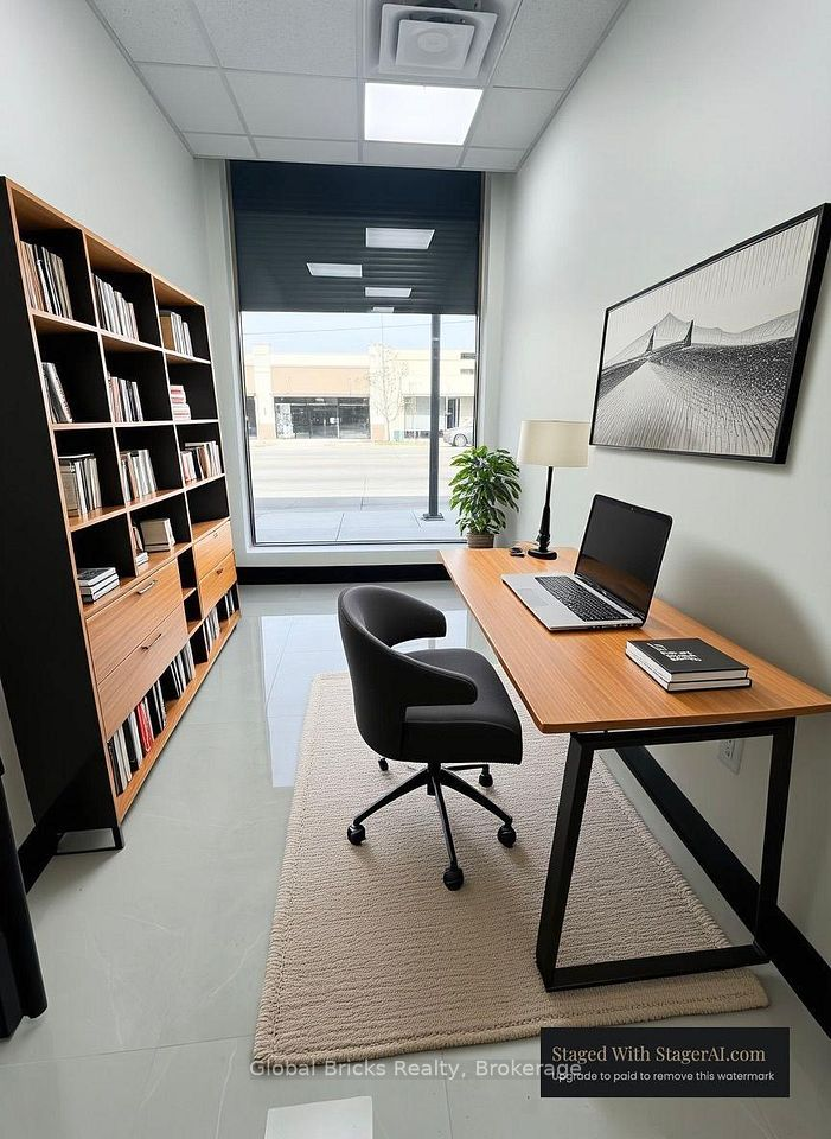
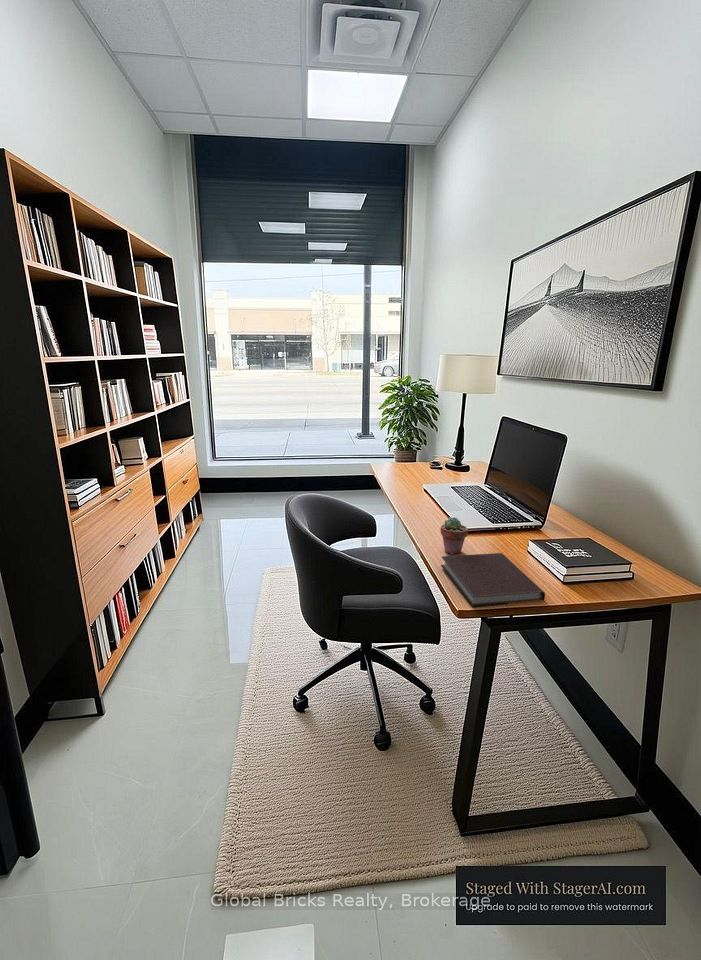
+ potted succulent [439,516,469,555]
+ notebook [440,552,546,608]
